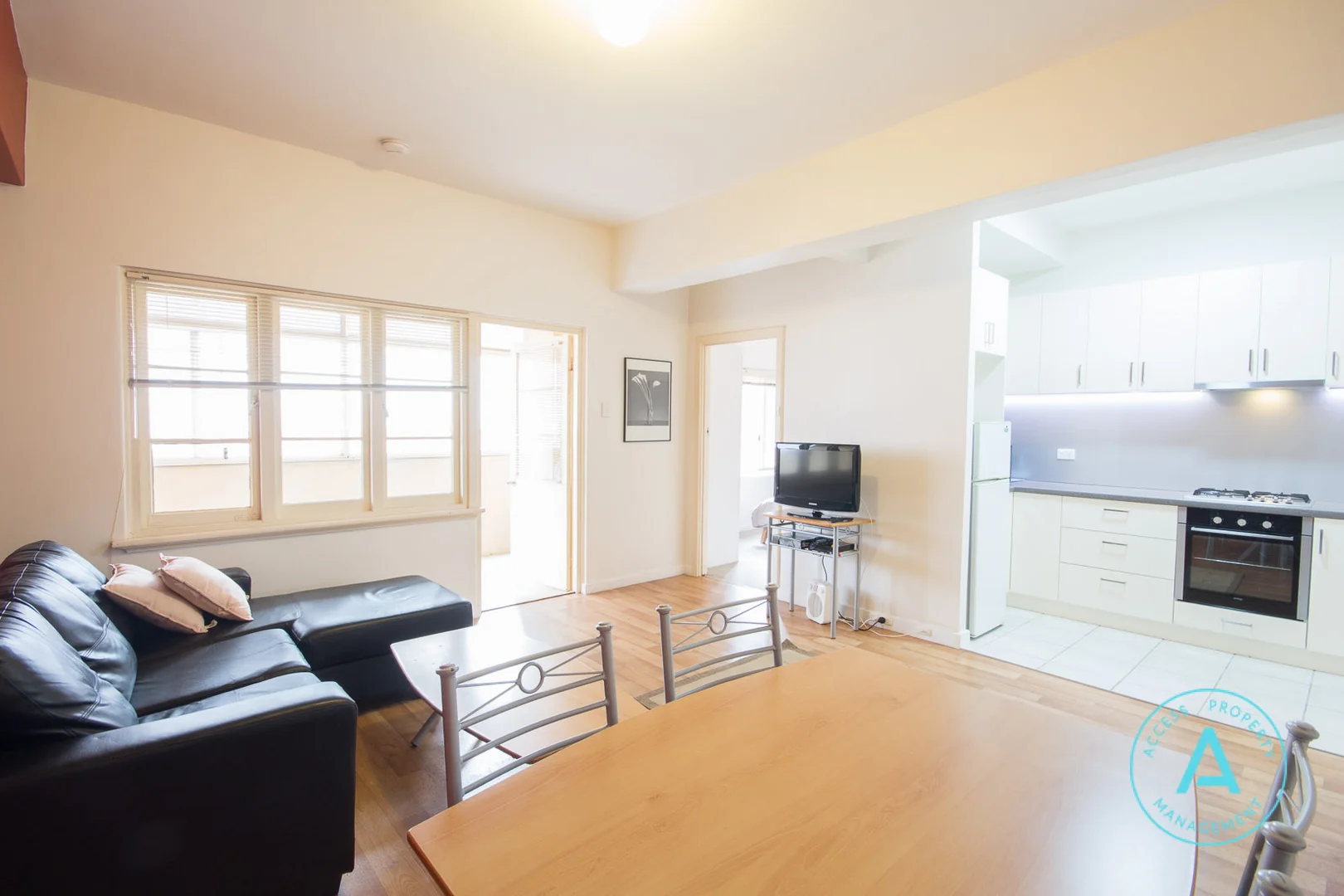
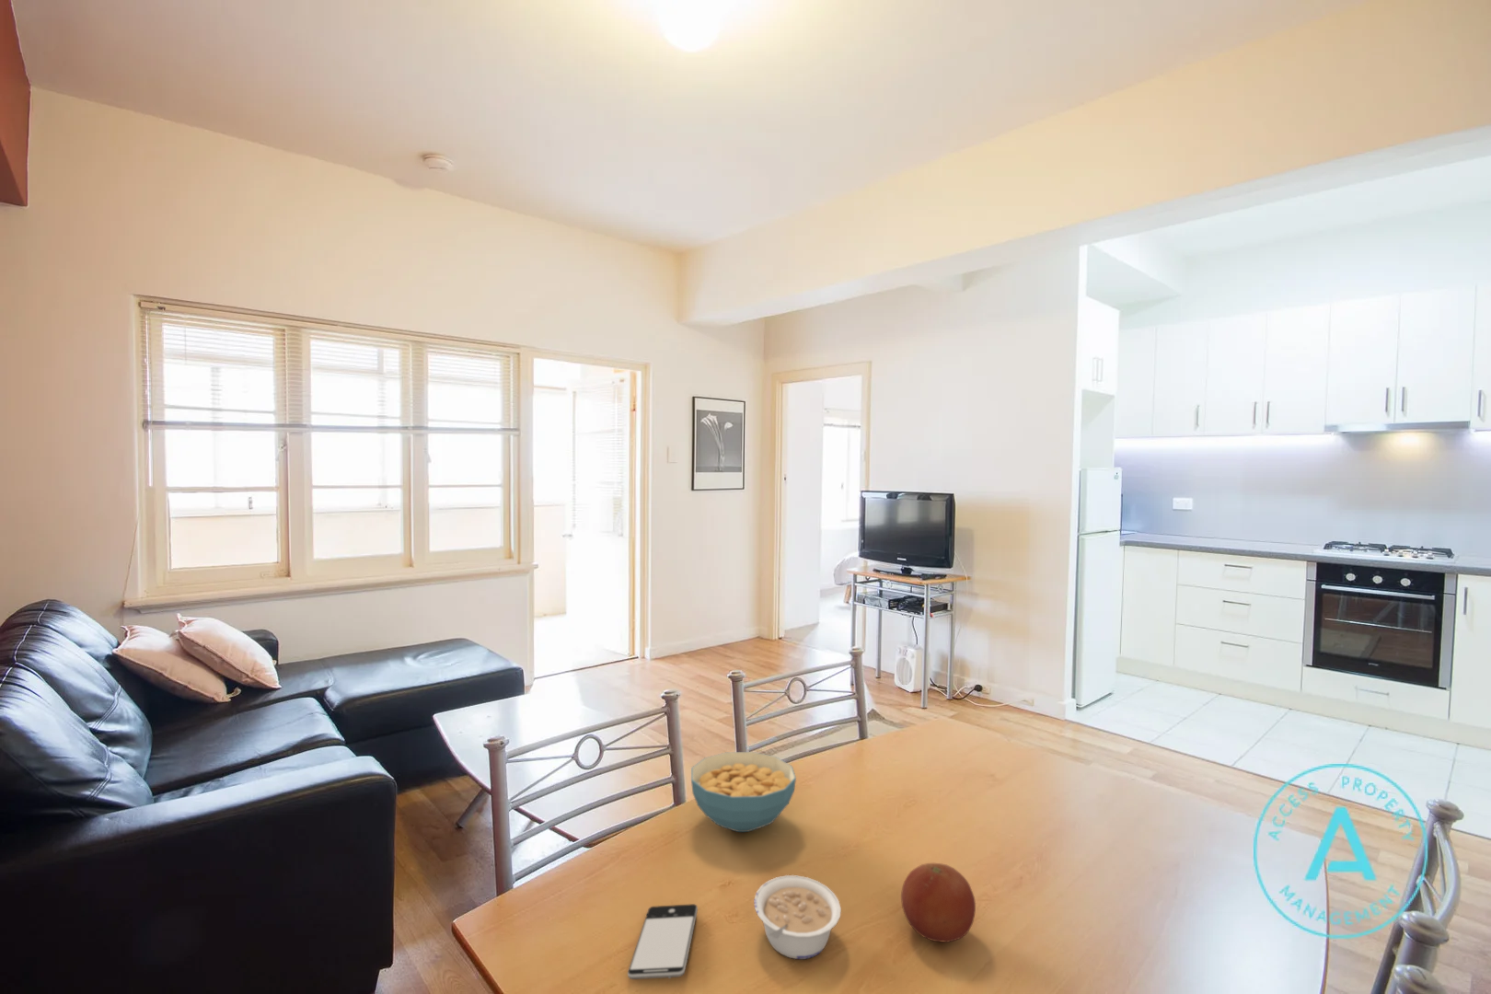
+ fruit [900,862,976,943]
+ legume [753,874,842,960]
+ cereal bowl [690,751,797,833]
+ smartphone [627,903,699,981]
